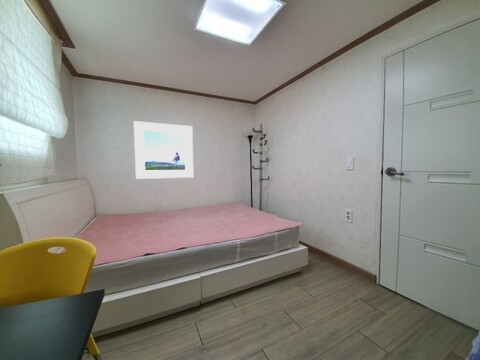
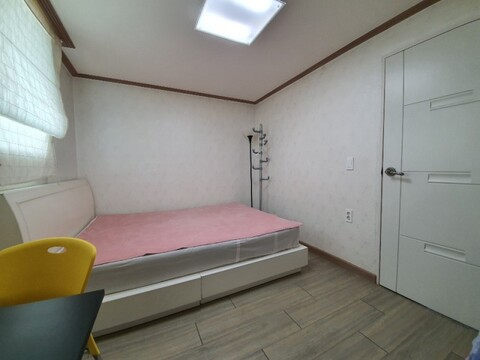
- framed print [133,120,194,180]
